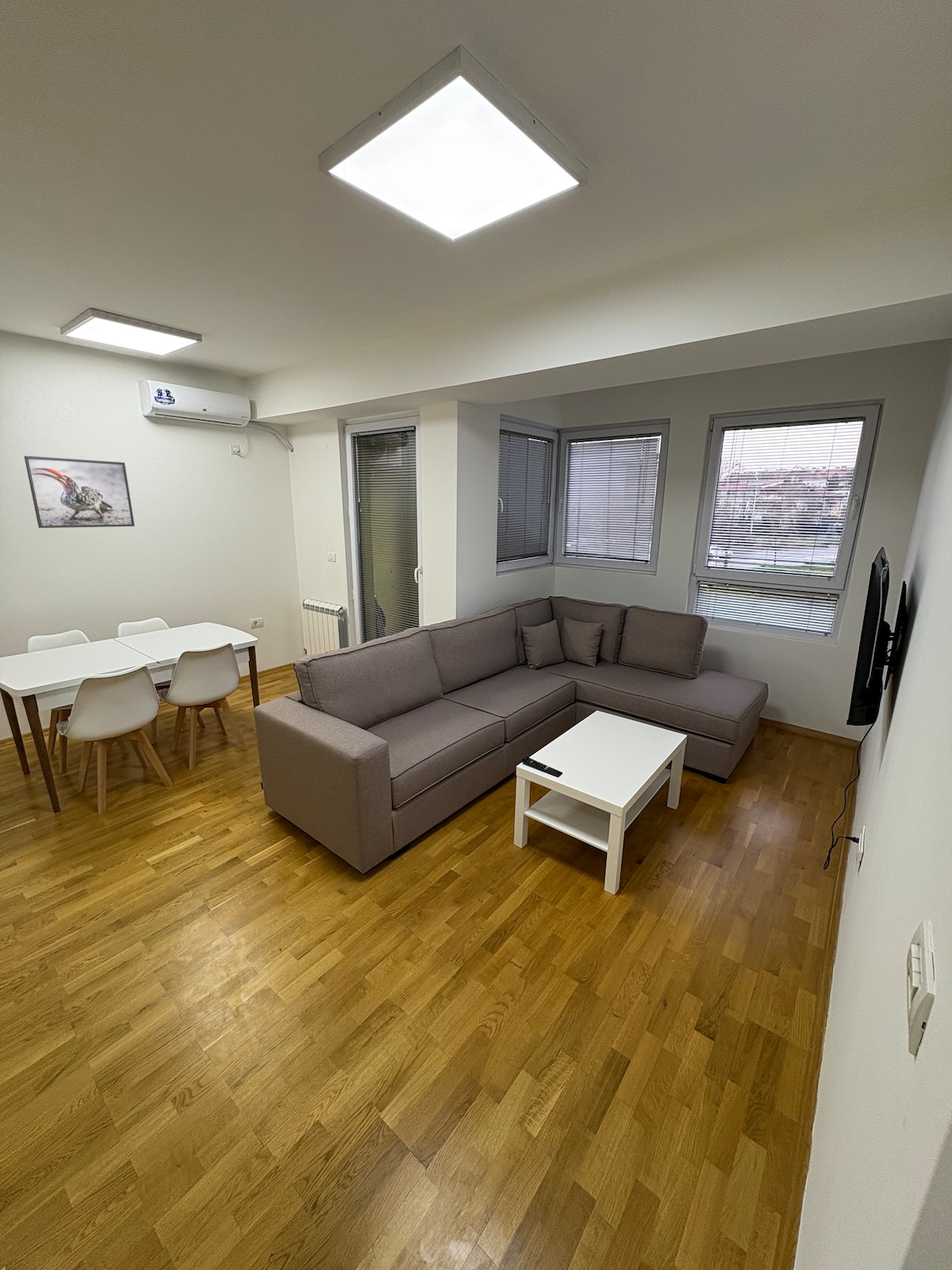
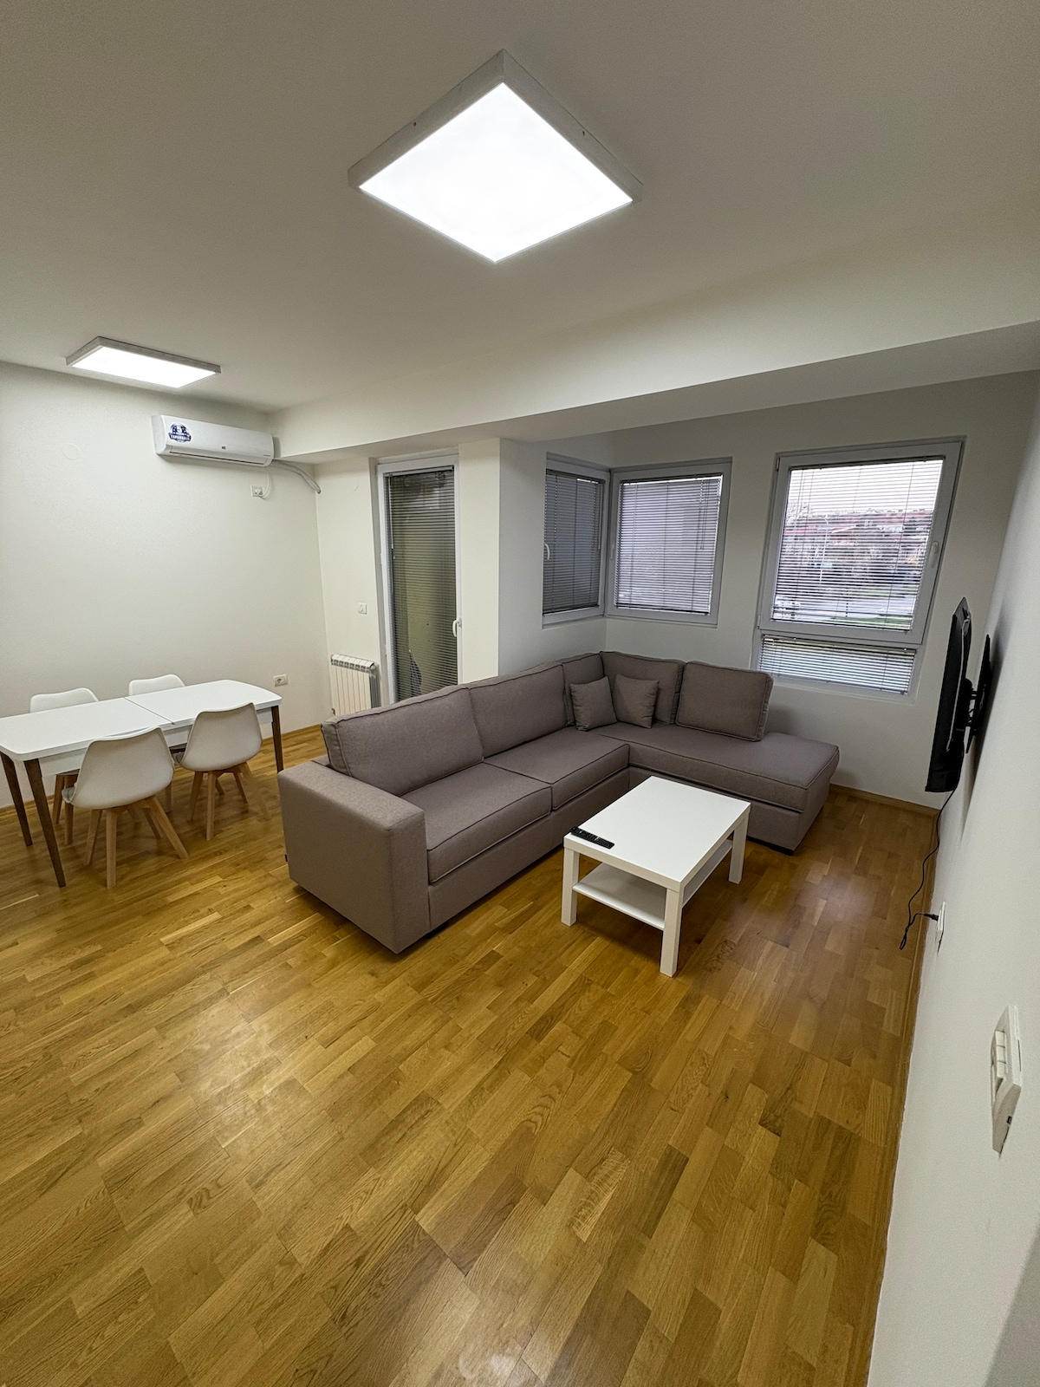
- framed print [24,455,136,529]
